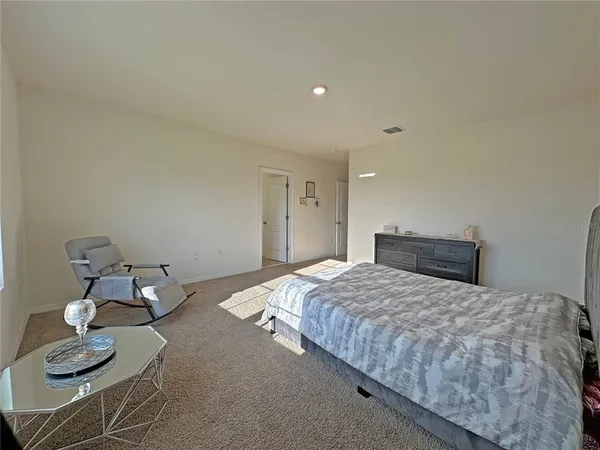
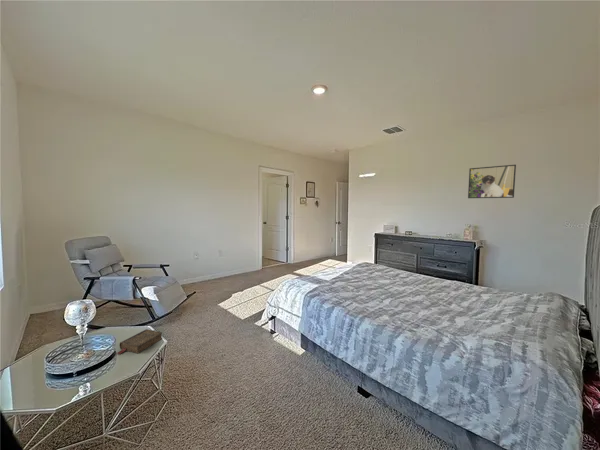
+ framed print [467,164,517,199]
+ book [115,328,163,356]
